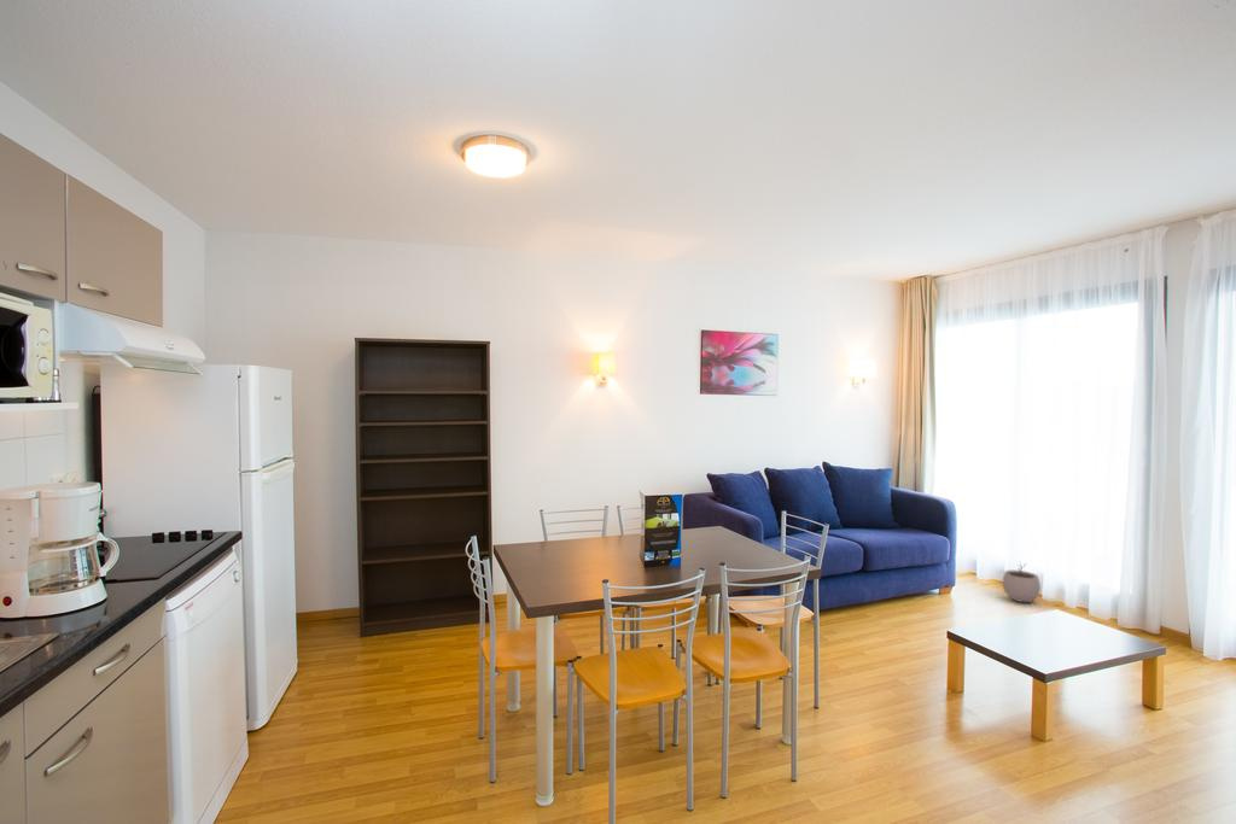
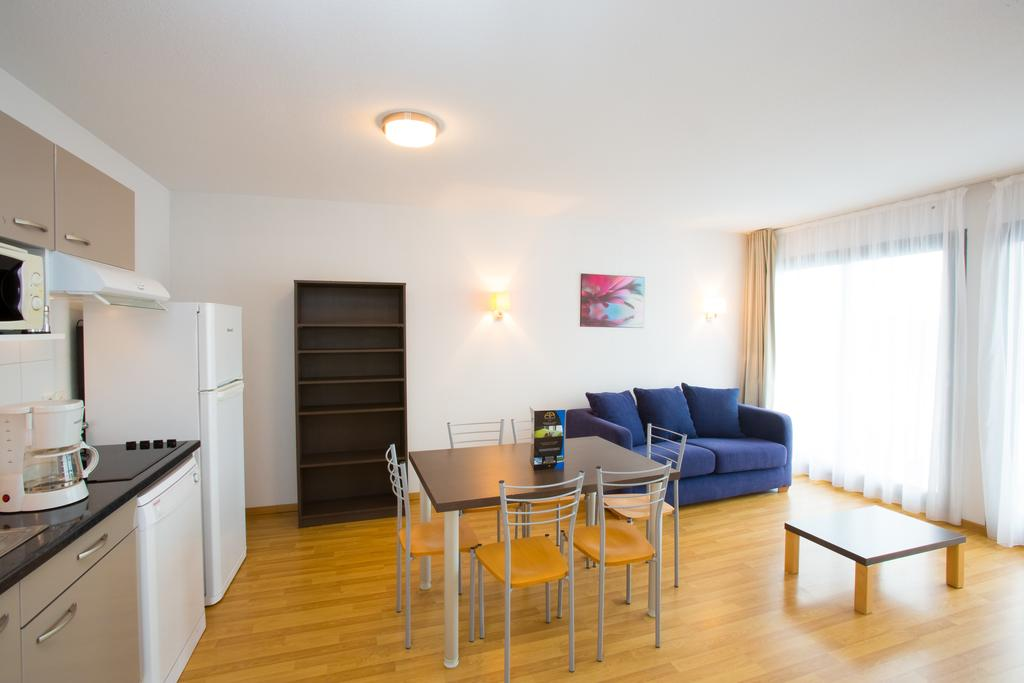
- plant pot [1002,562,1042,603]
